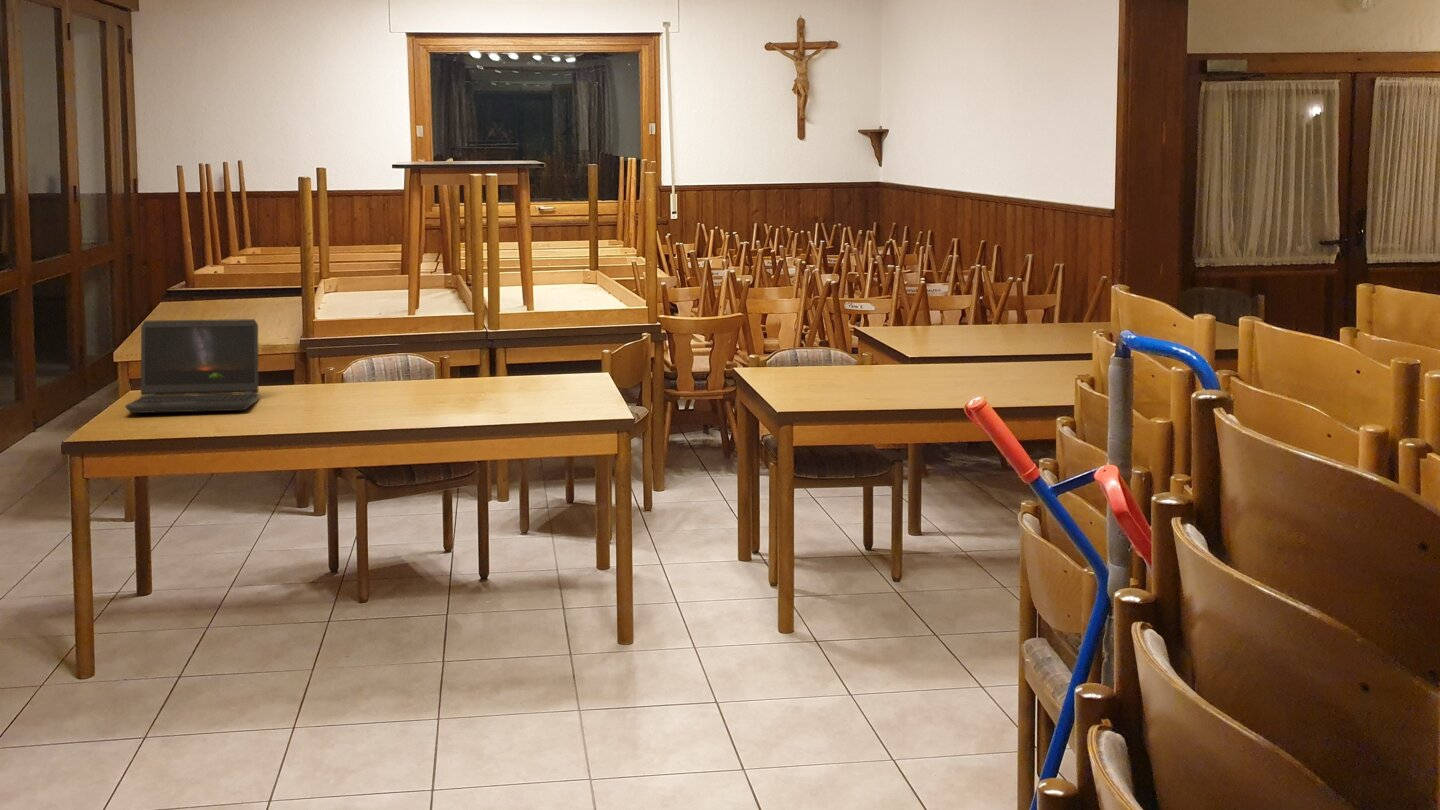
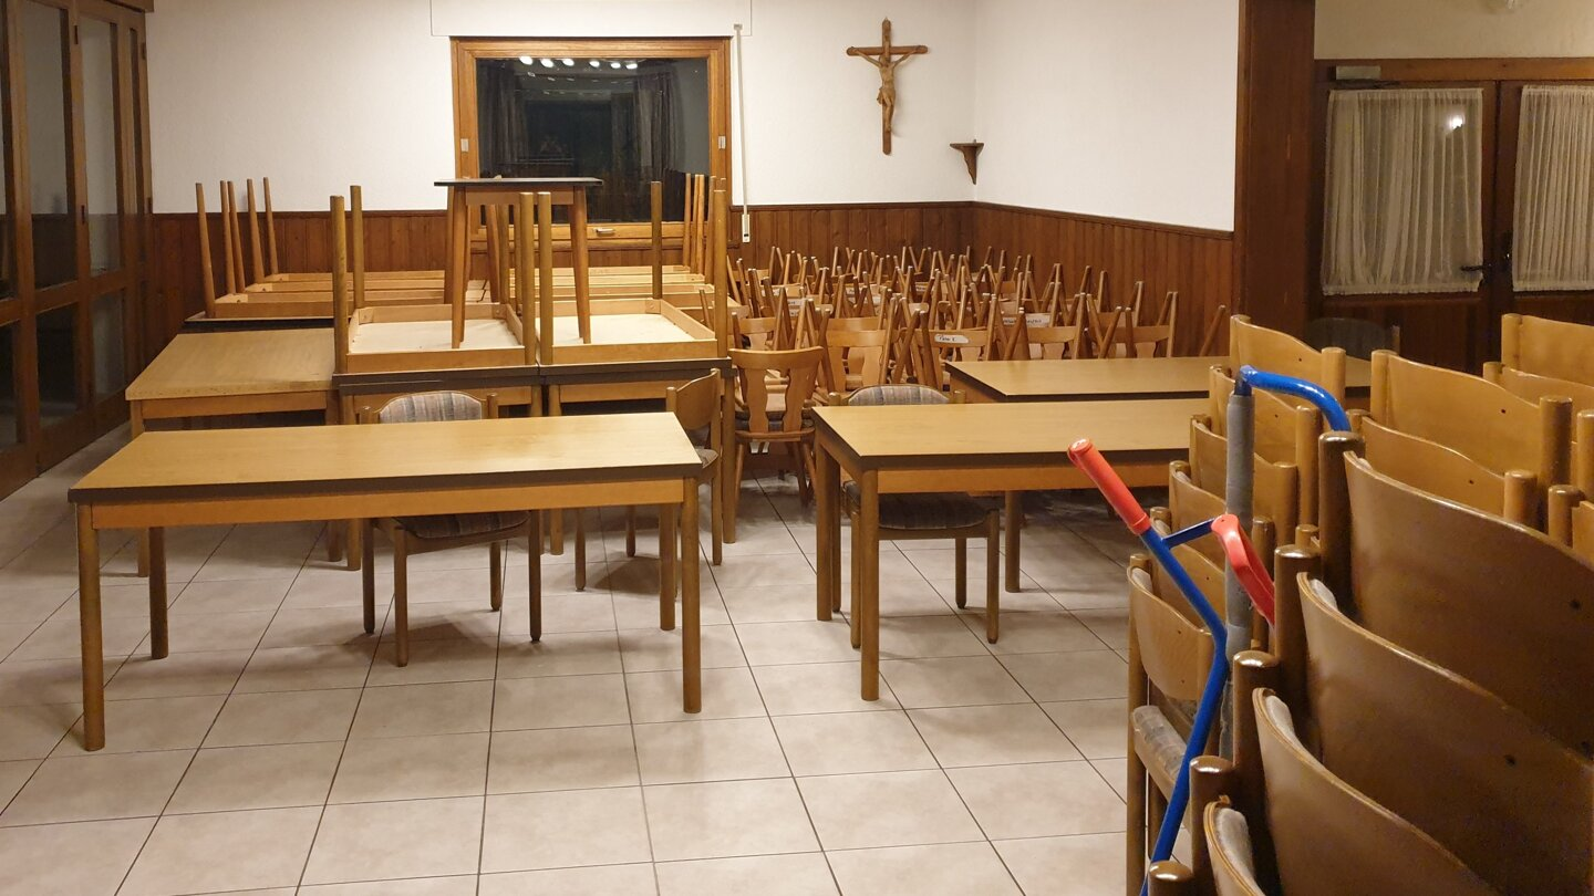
- laptop computer [124,318,260,414]
